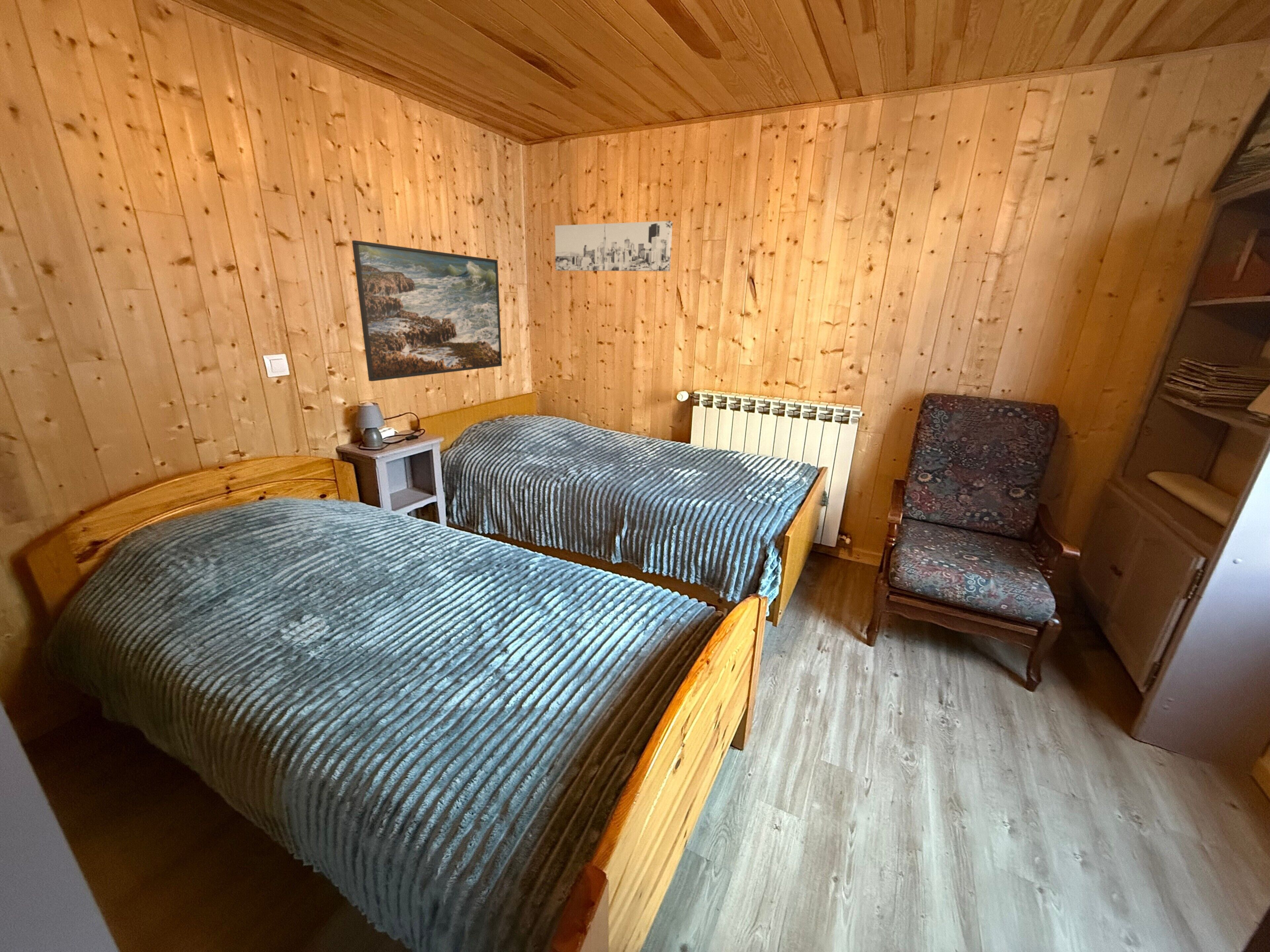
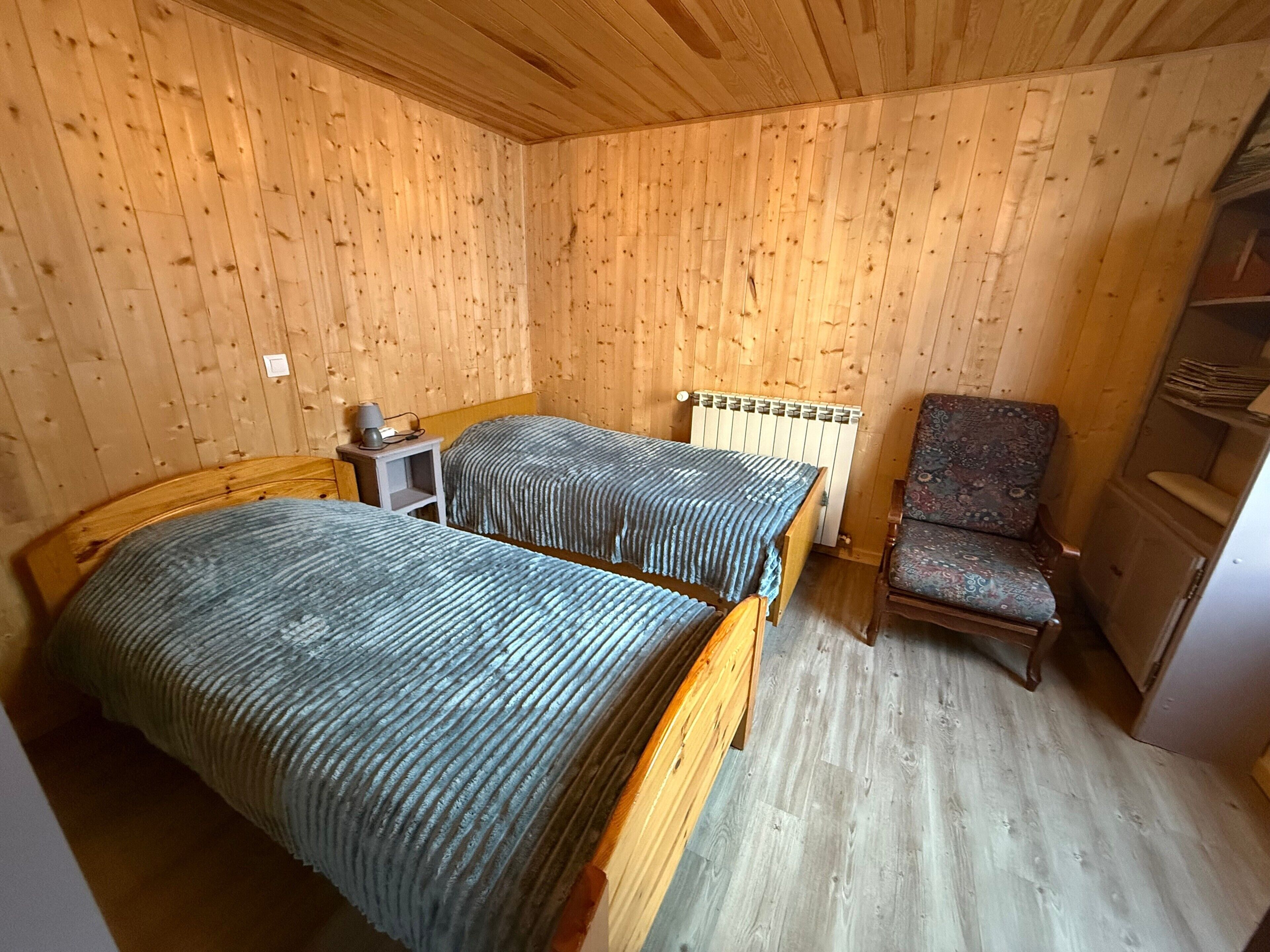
- wall art [555,220,673,272]
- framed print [352,240,502,382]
